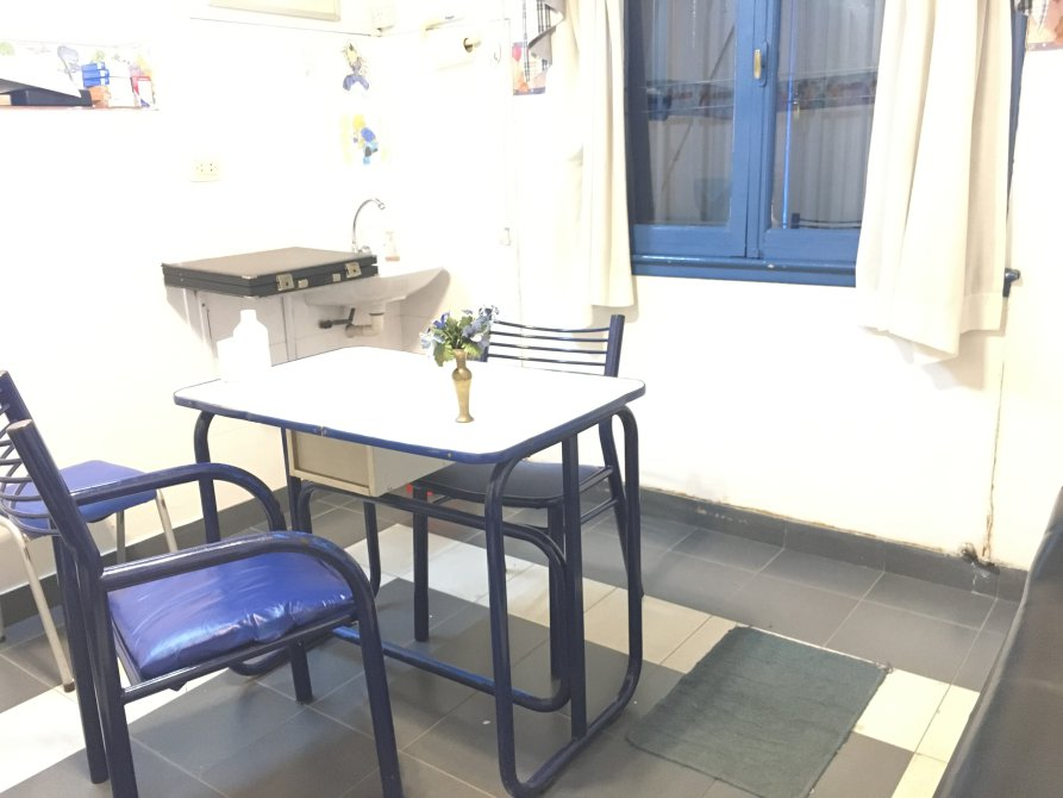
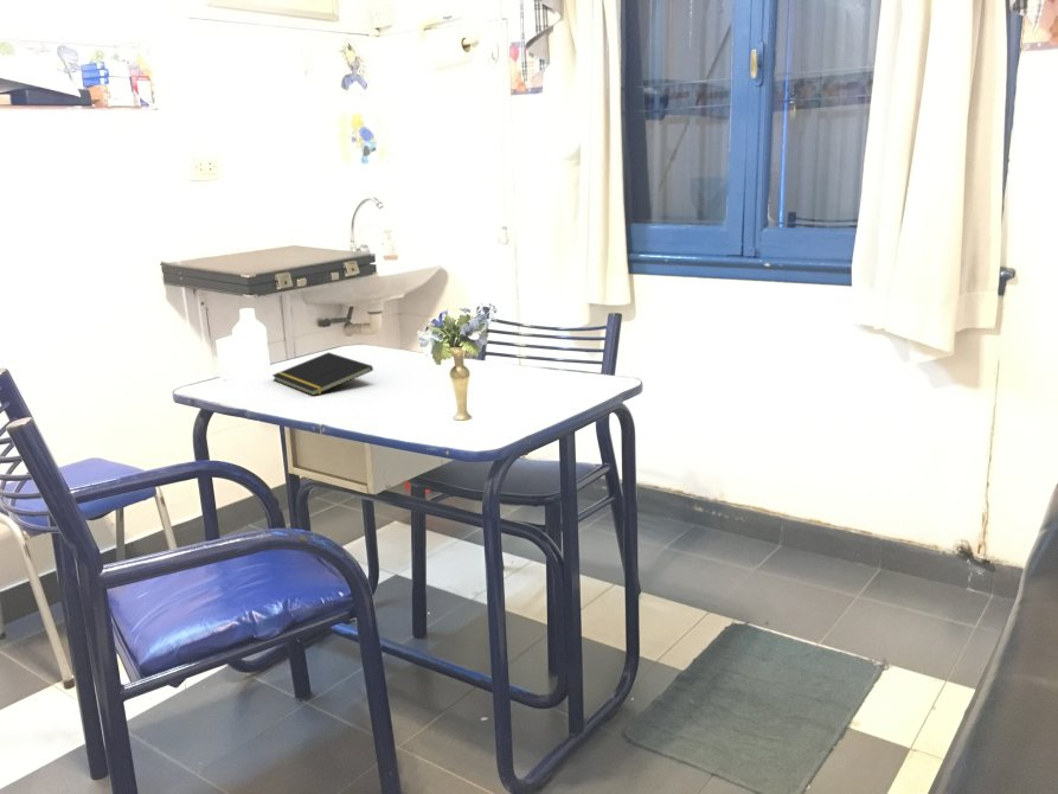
+ notepad [271,351,374,397]
